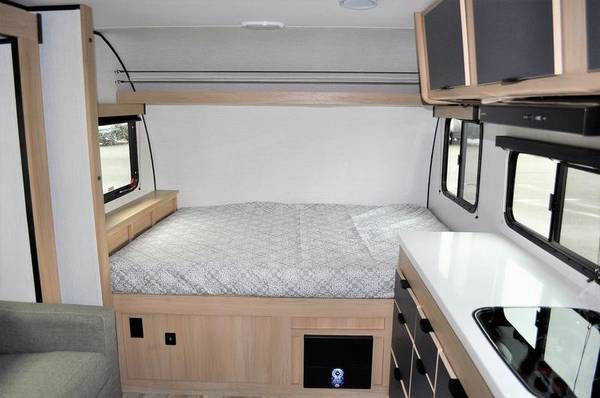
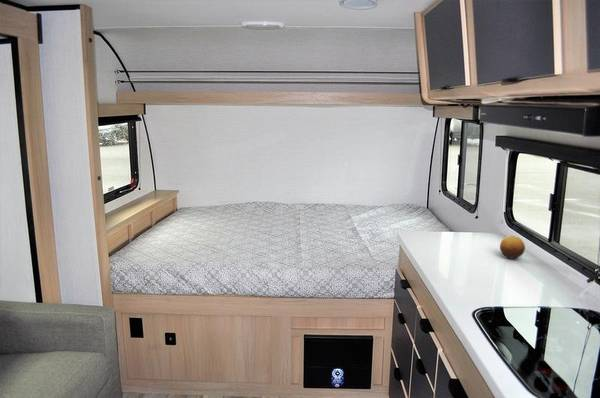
+ fruit [499,235,526,260]
